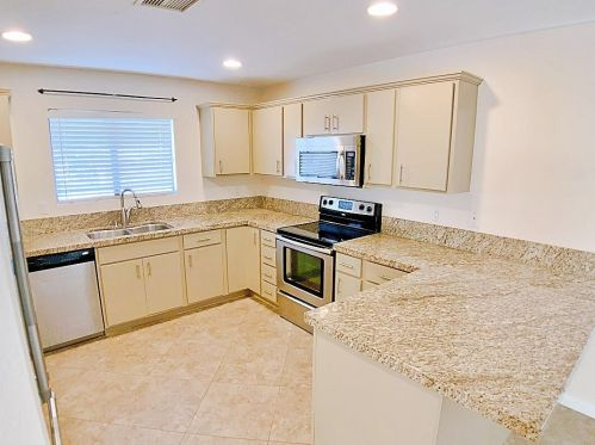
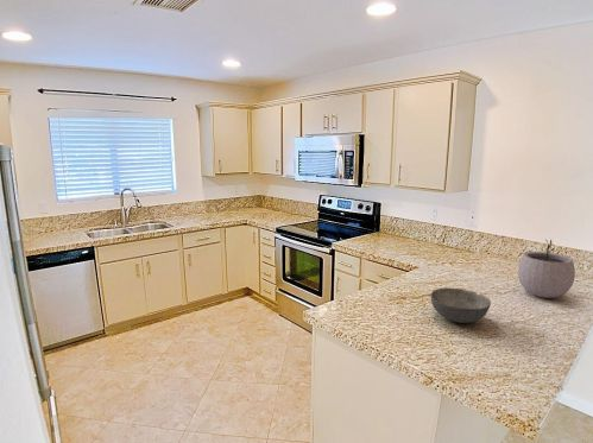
+ plant pot [517,239,576,299]
+ bowl [429,286,492,324]
